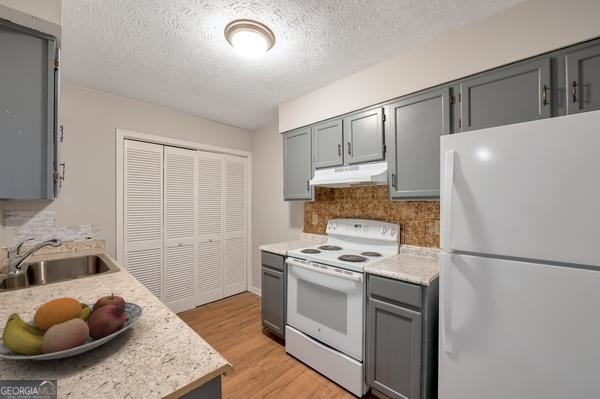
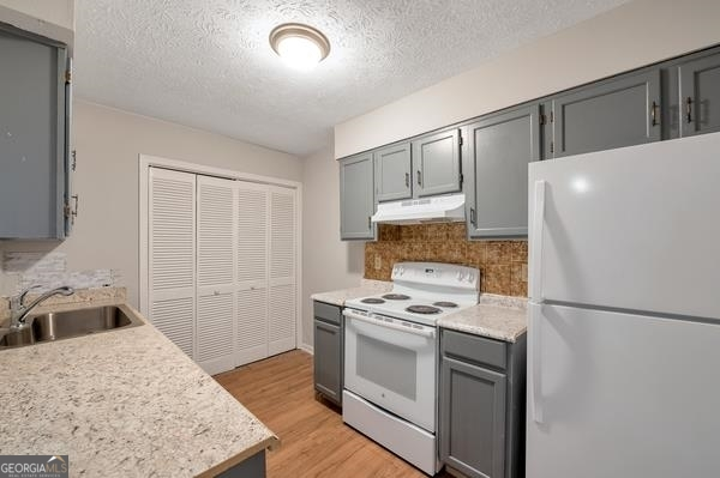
- fruit bowl [0,292,143,361]
